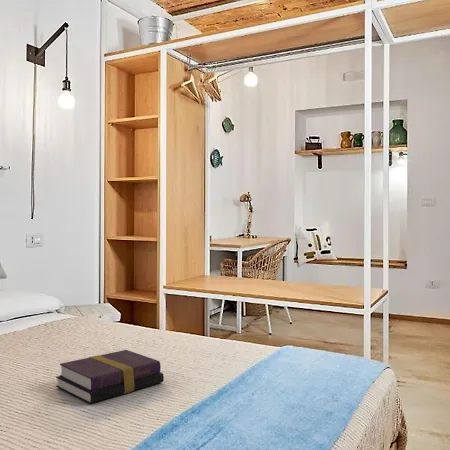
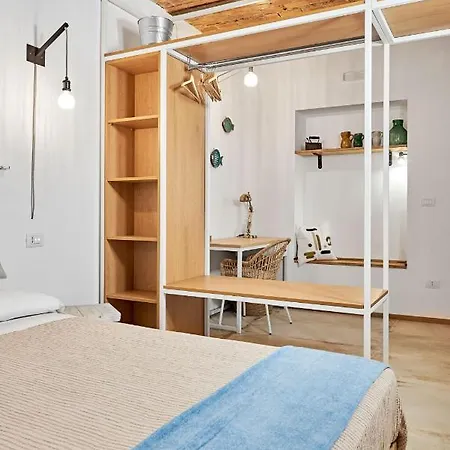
- book [55,349,165,404]
